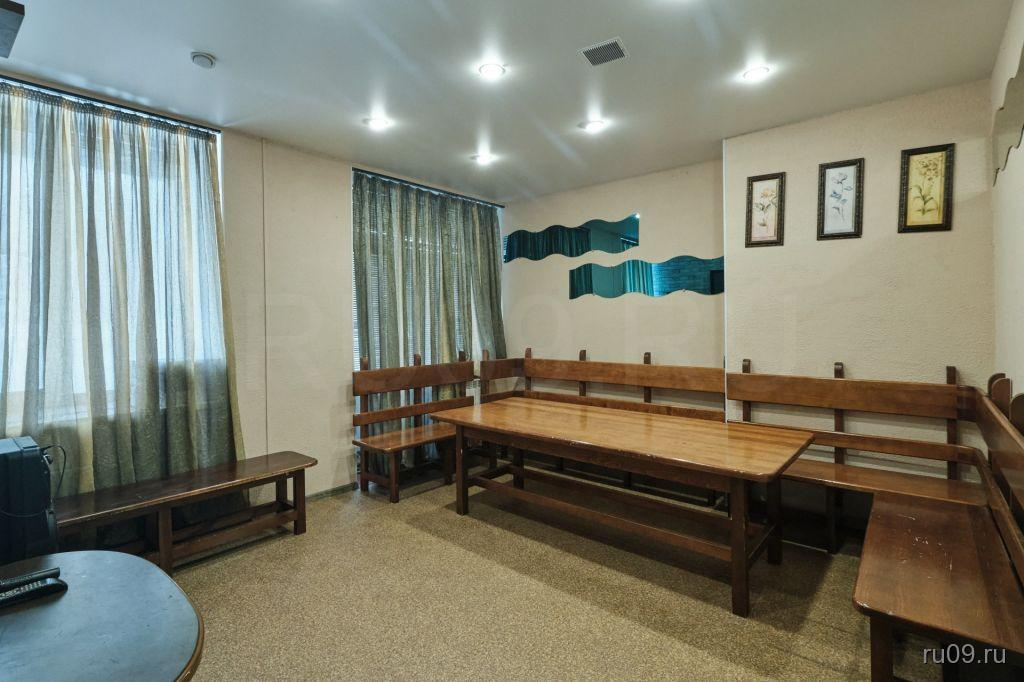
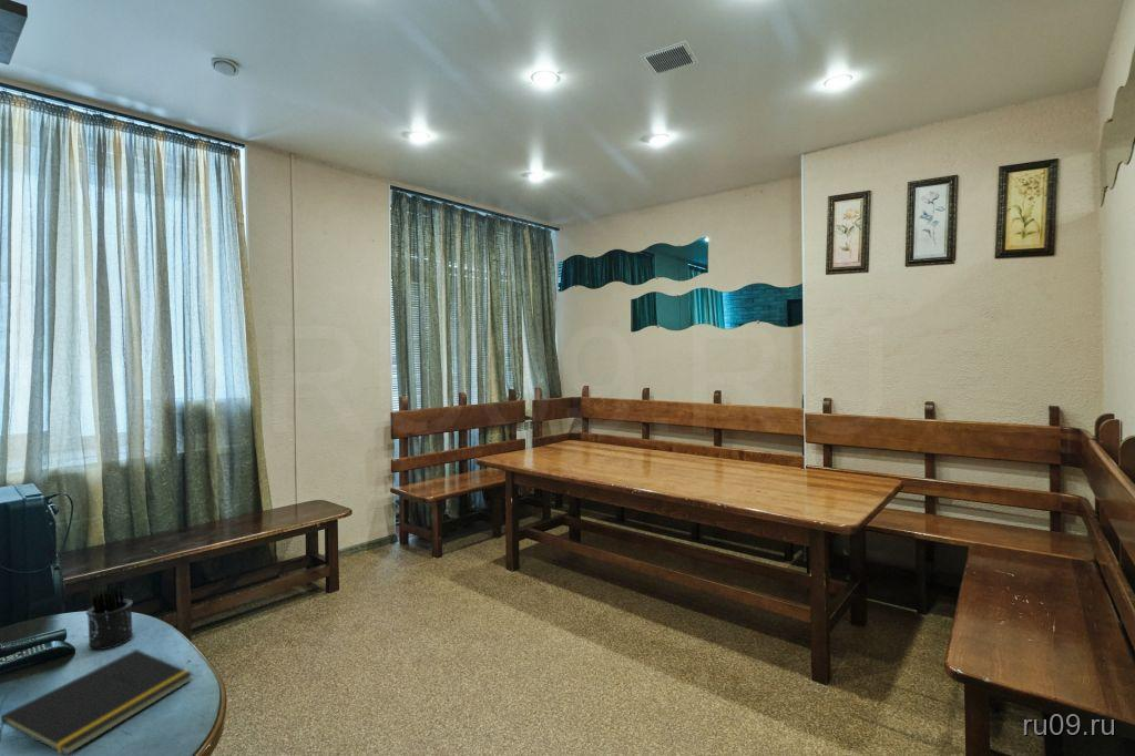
+ pen holder [85,588,135,651]
+ notepad [0,648,194,756]
